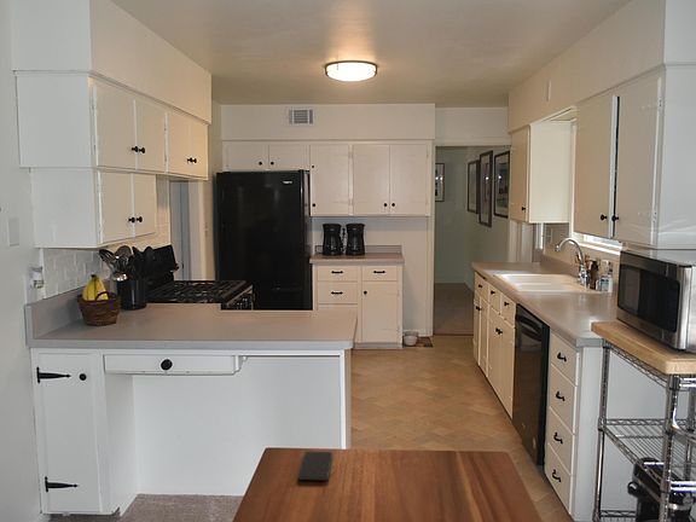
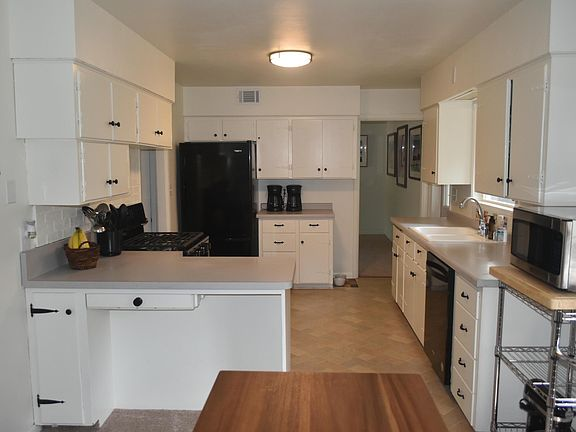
- smartphone [296,451,334,481]
